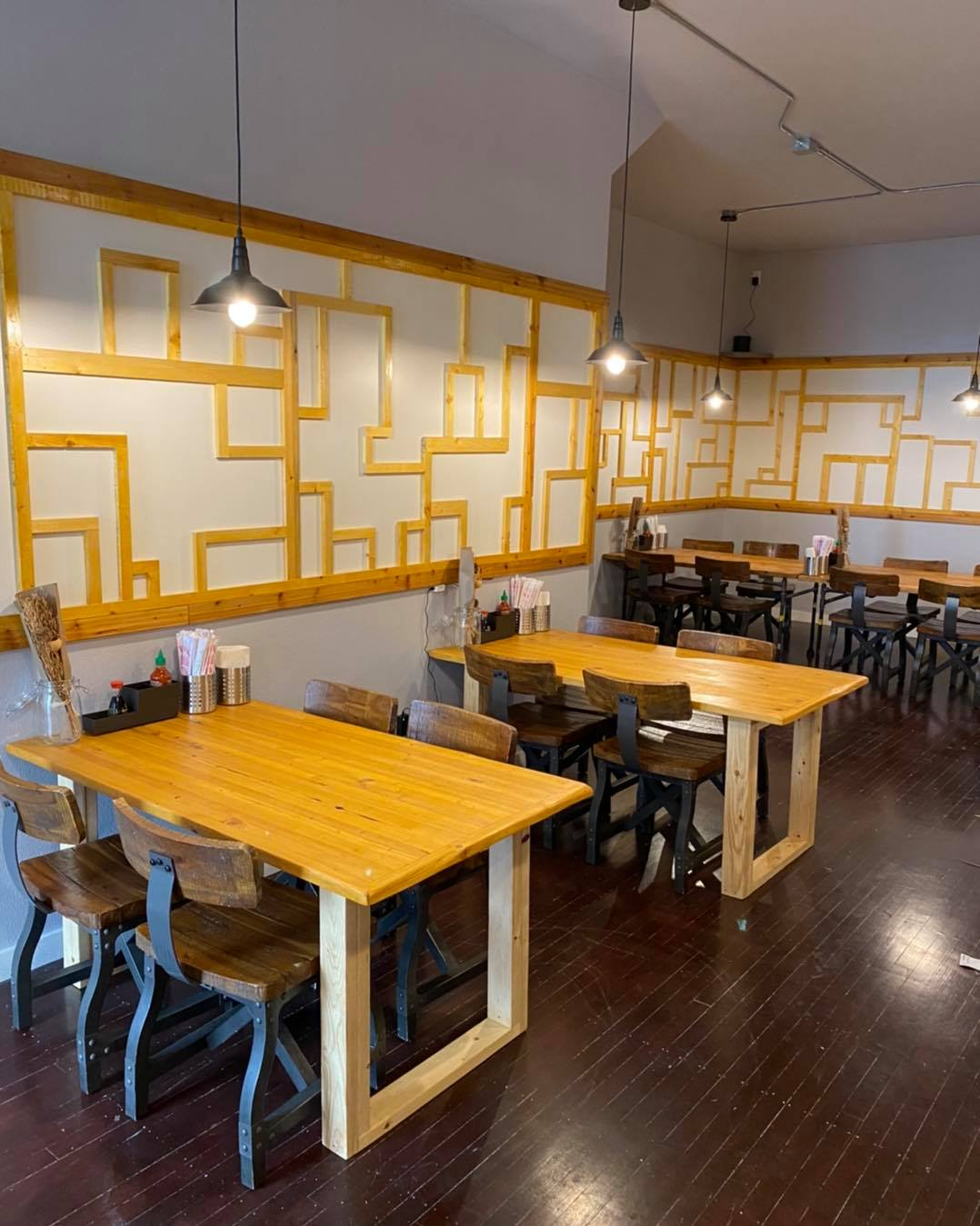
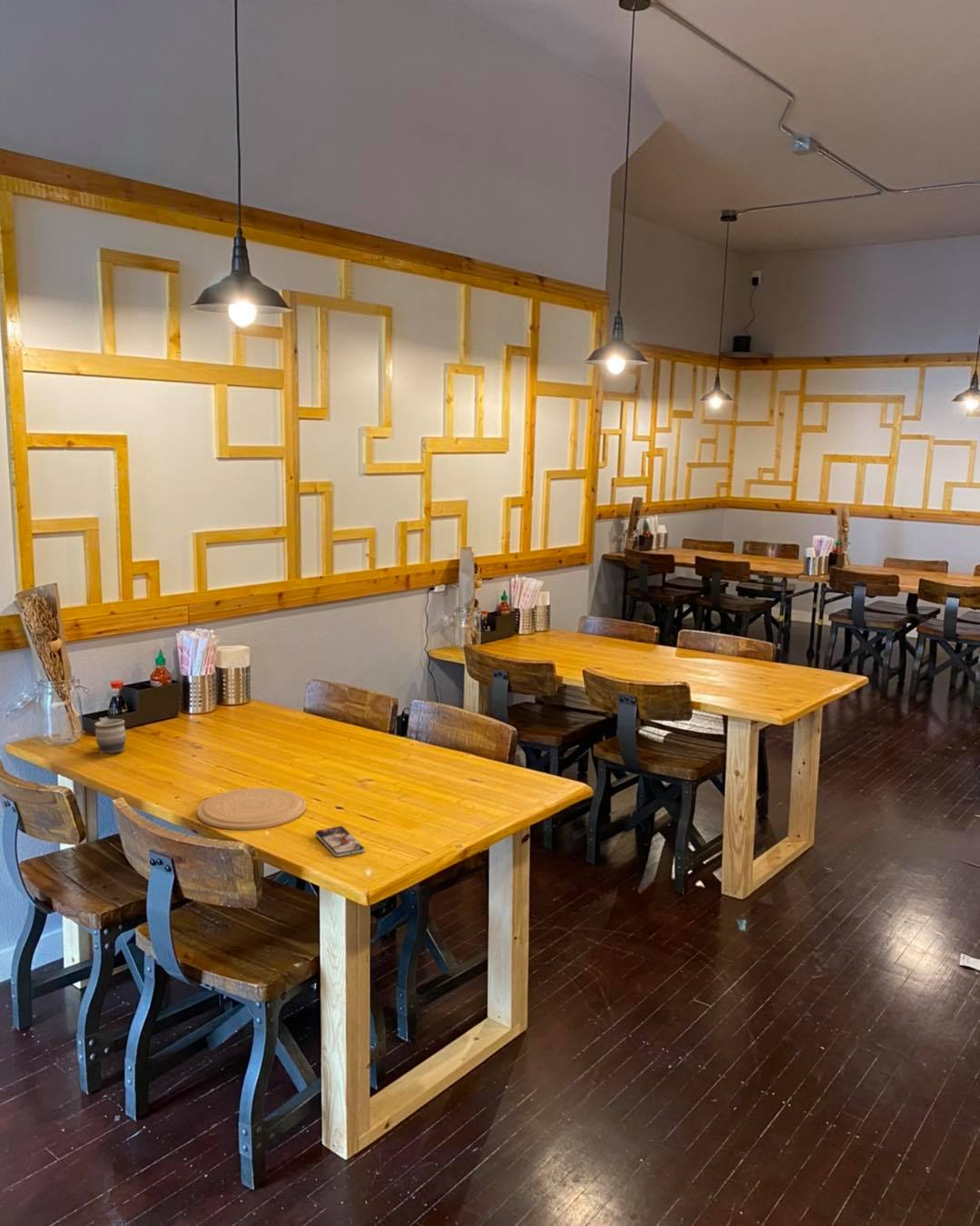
+ plate [196,787,307,831]
+ mug [94,716,127,754]
+ smartphone [315,824,365,858]
